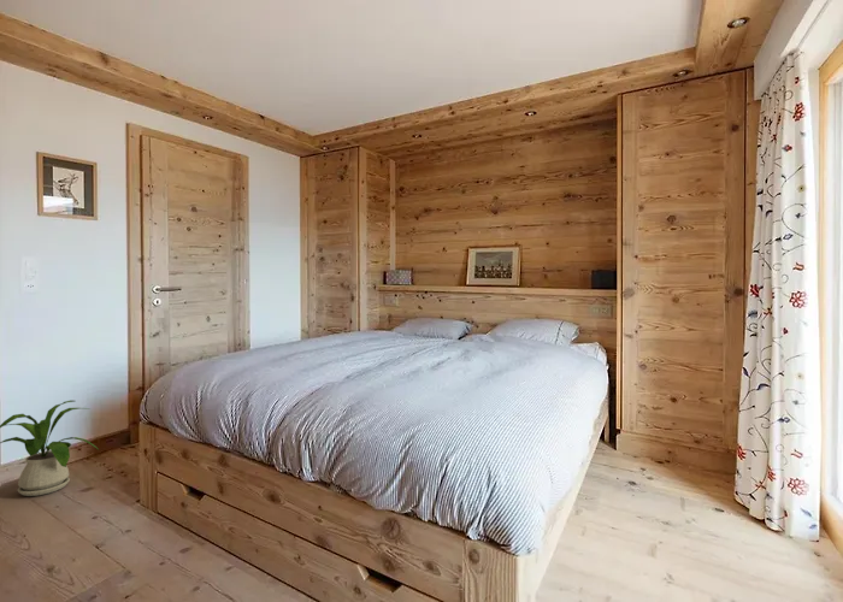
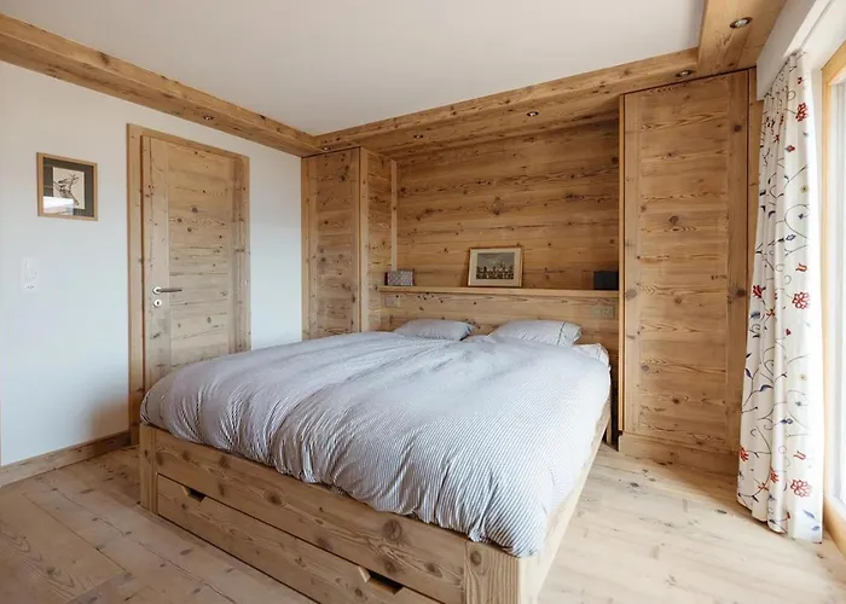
- house plant [0,400,99,497]
